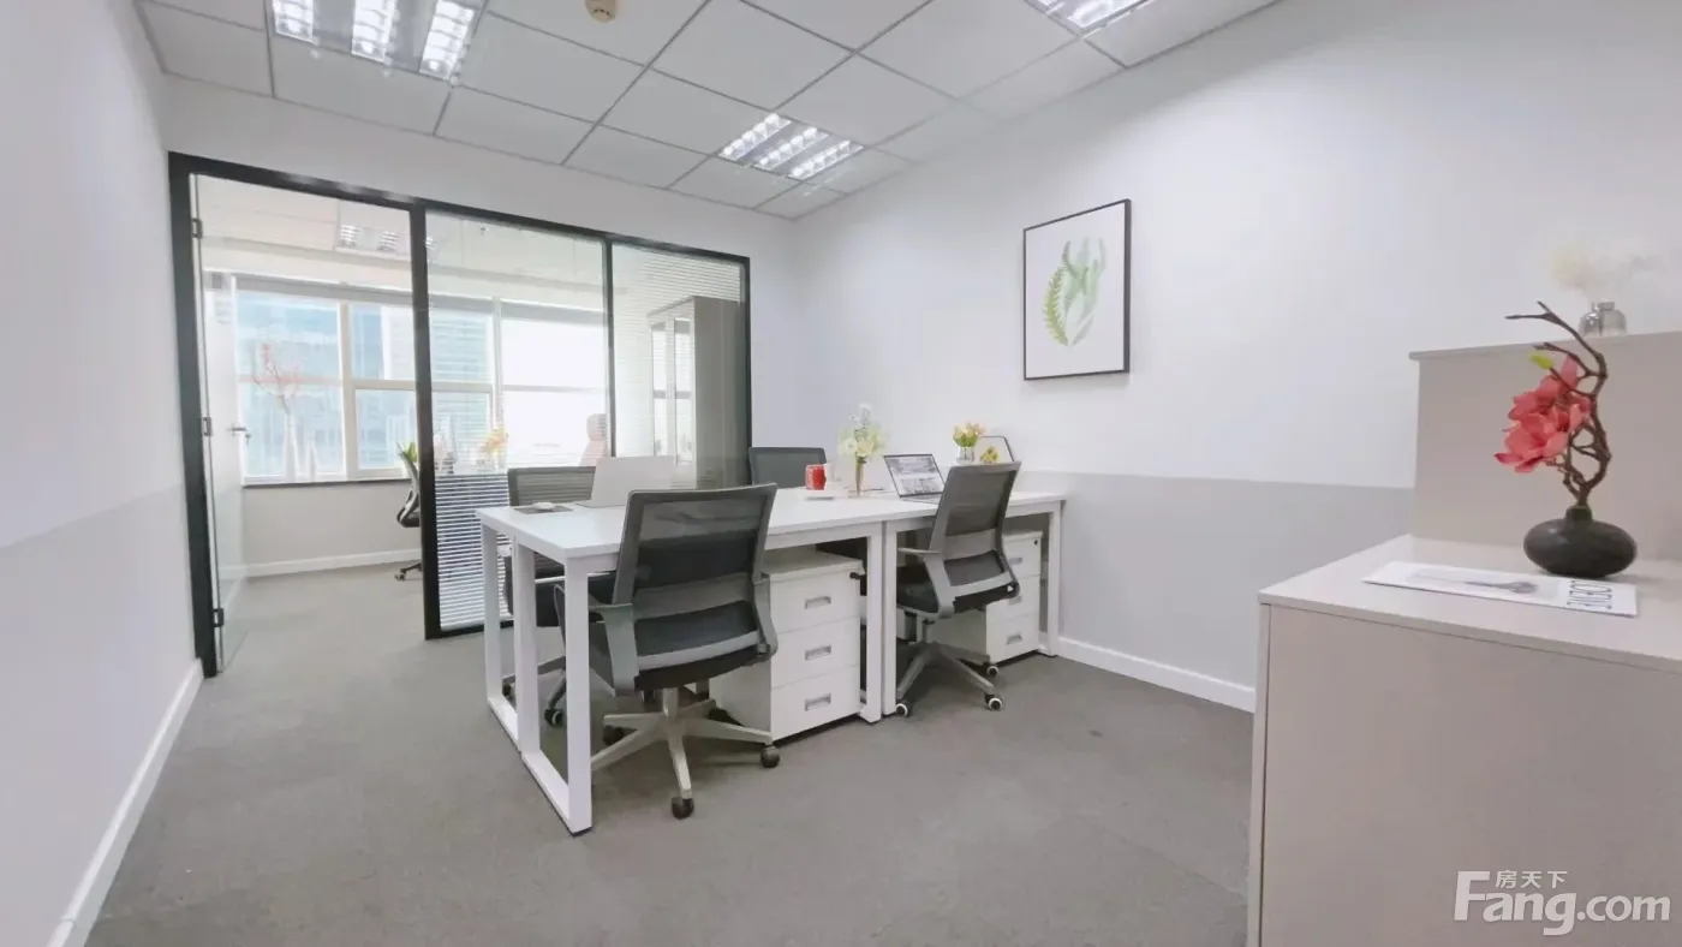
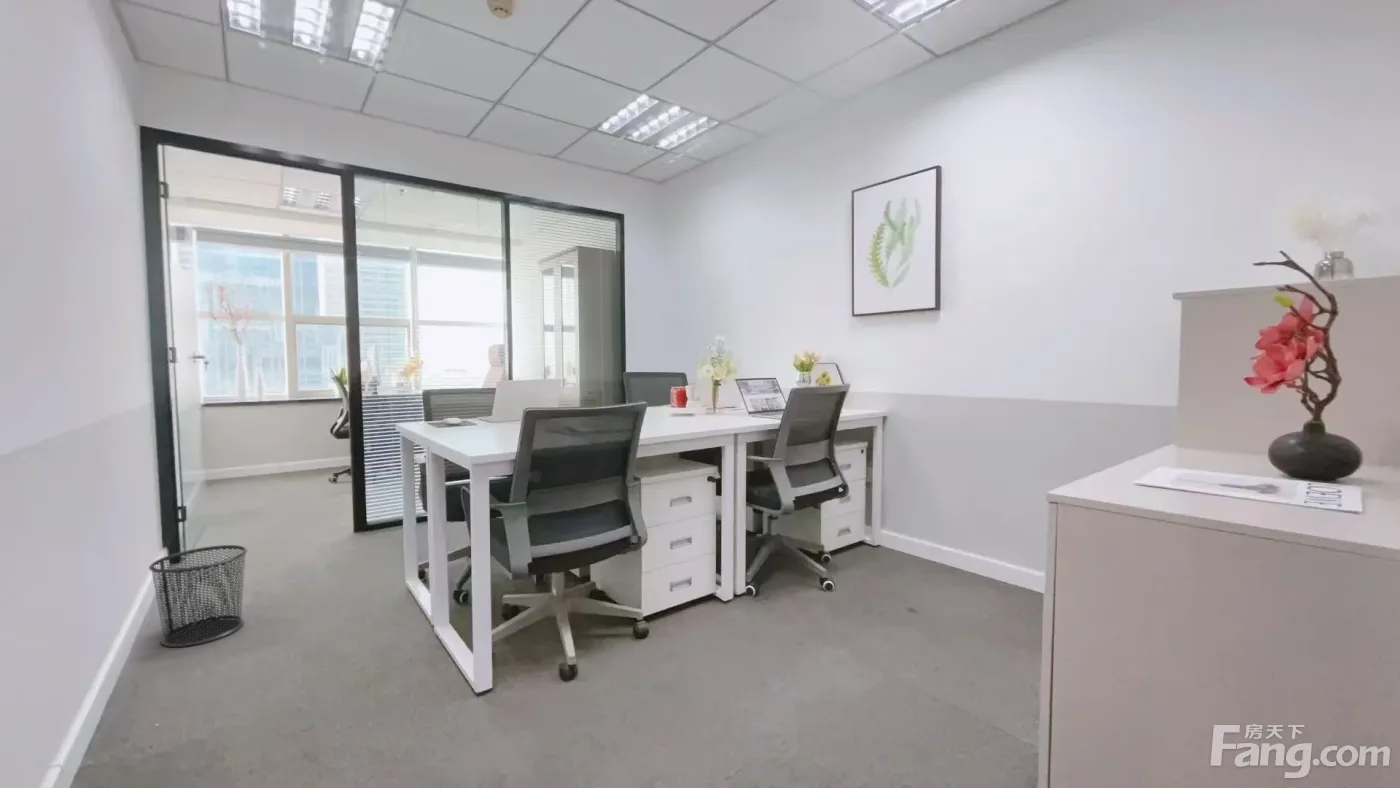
+ waste bin [148,544,248,648]
